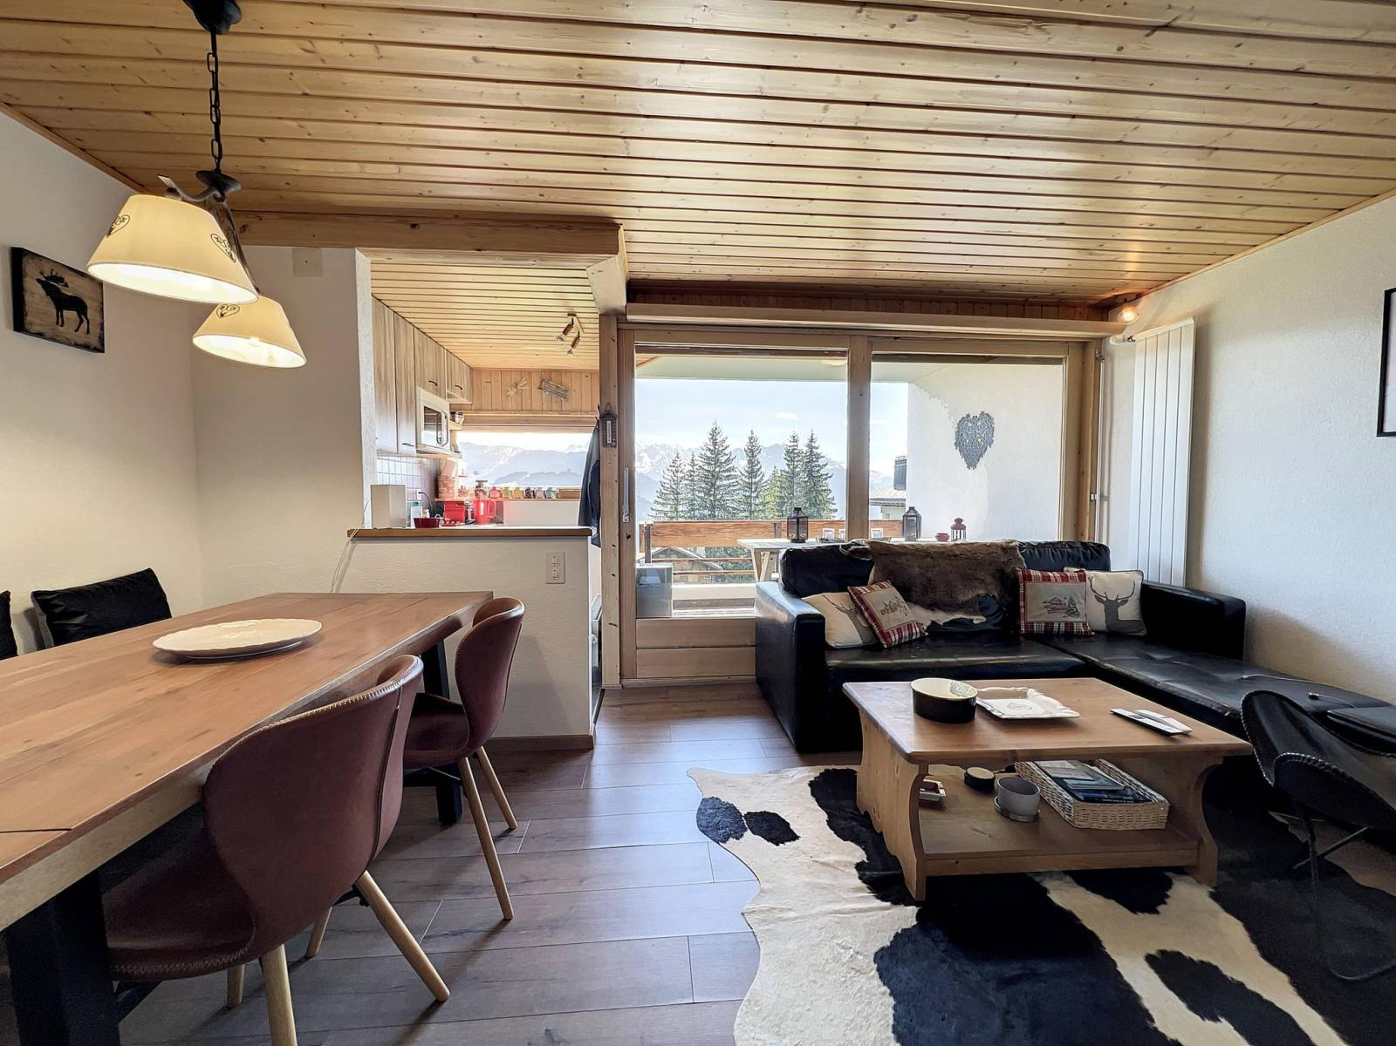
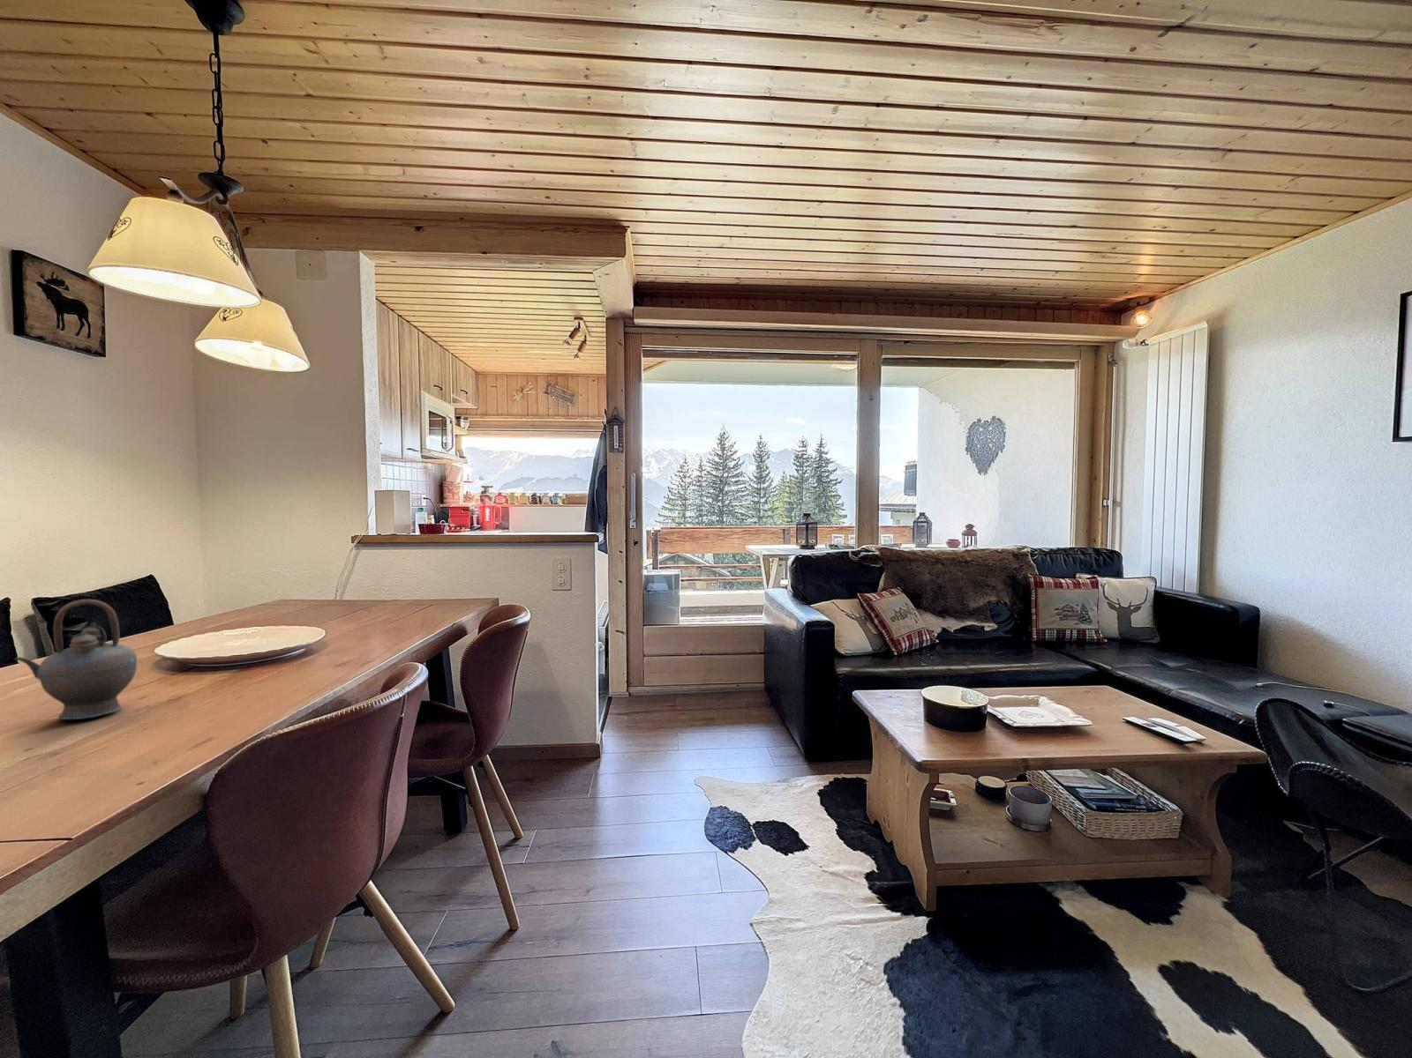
+ teapot [13,599,138,720]
